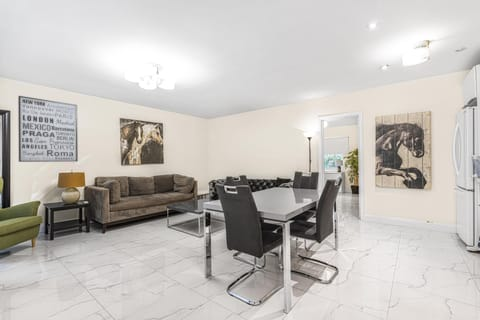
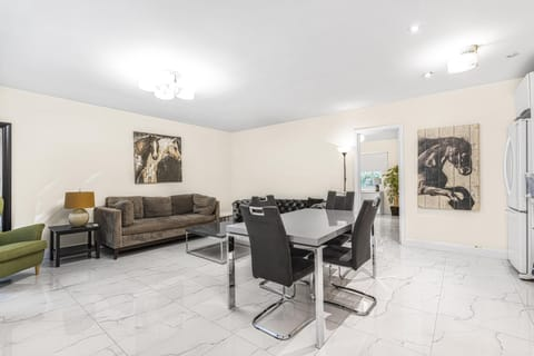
- wall art [17,95,79,163]
